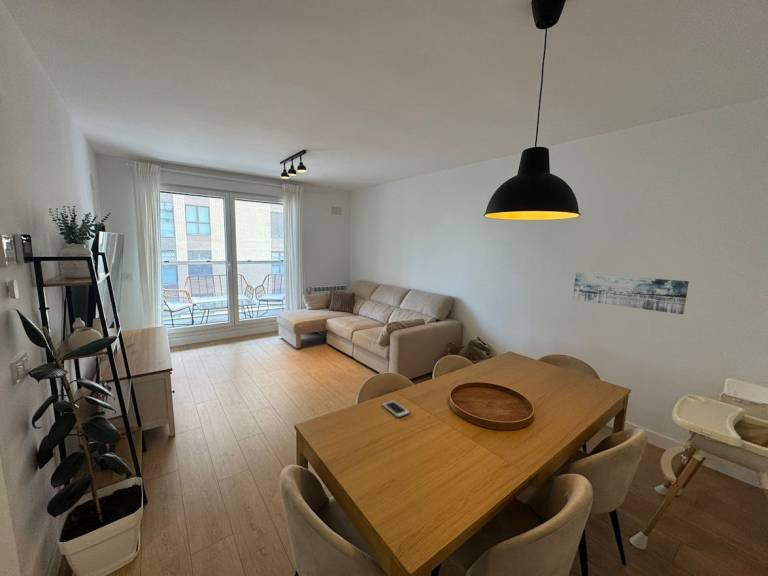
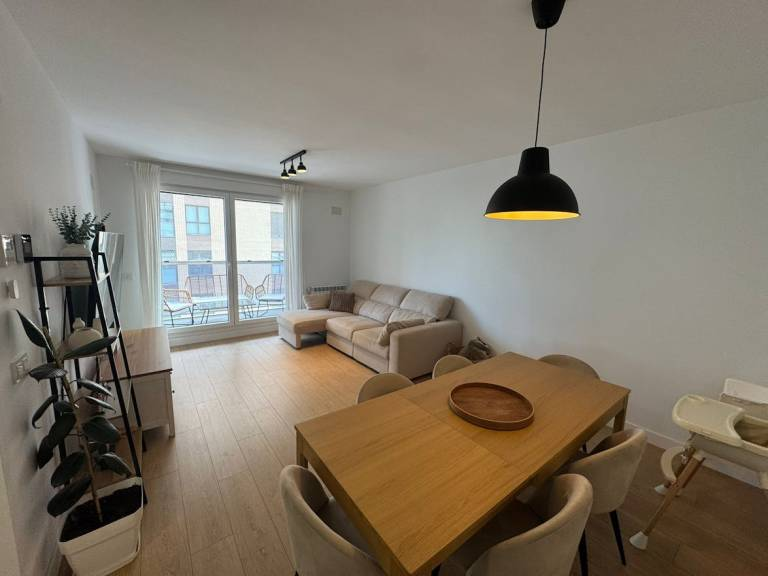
- wall art [572,272,690,315]
- cell phone [381,399,411,419]
